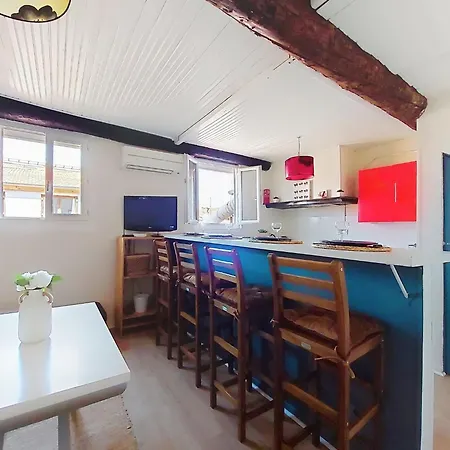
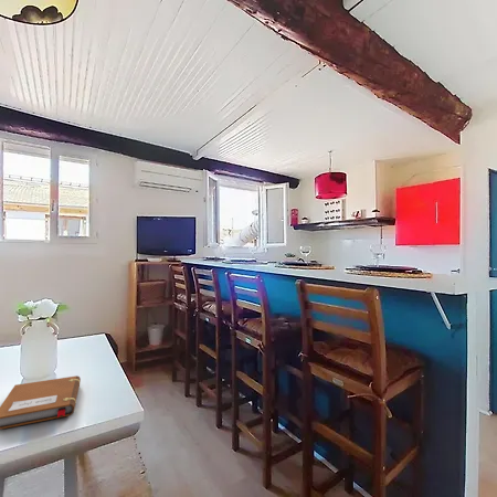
+ notebook [0,374,82,431]
